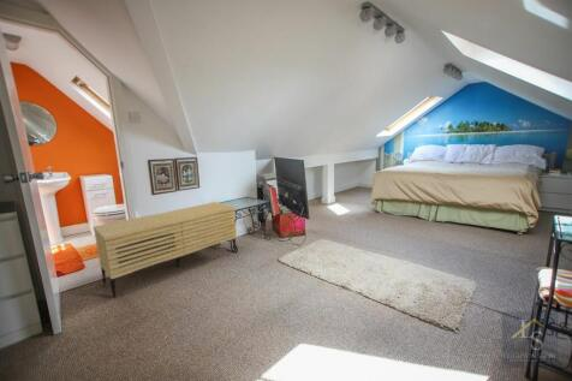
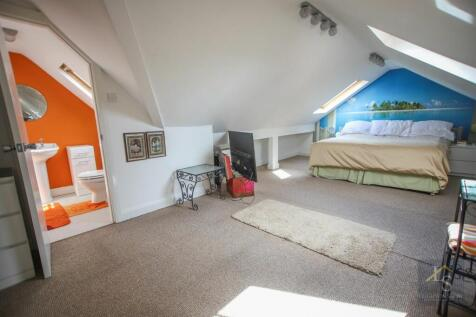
- sideboard [93,201,239,298]
